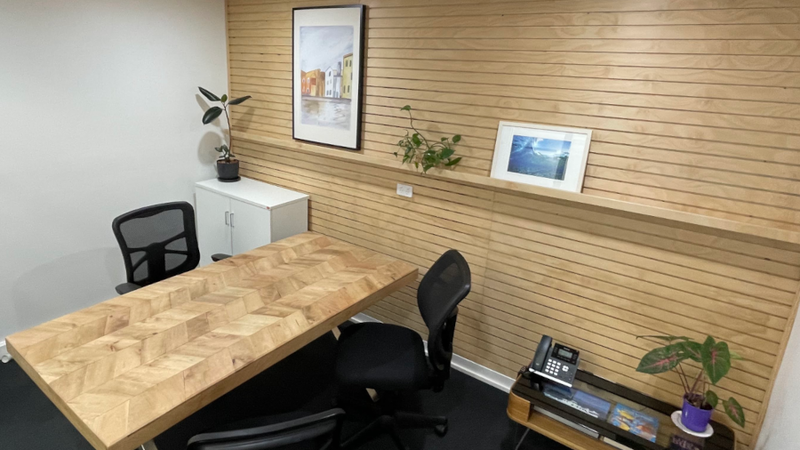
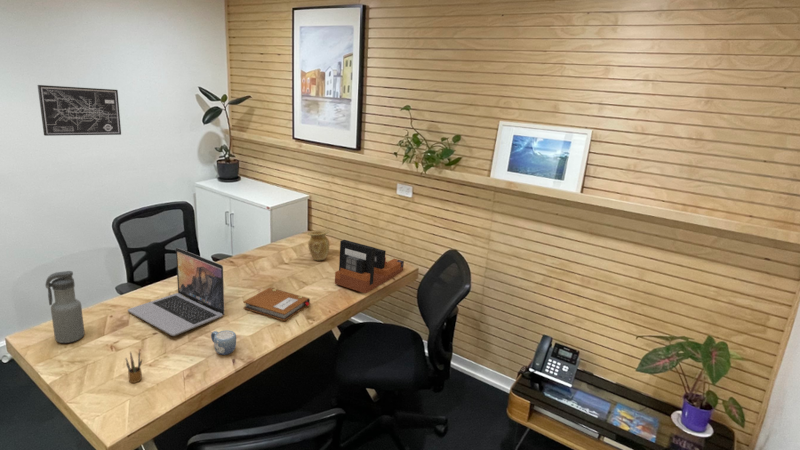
+ pencil box [124,350,143,384]
+ laptop [127,247,225,337]
+ vase [306,229,330,261]
+ water bottle [45,270,86,344]
+ desk organizer [334,239,405,294]
+ wall art [37,84,122,137]
+ notebook [242,287,311,322]
+ mug [210,329,237,356]
